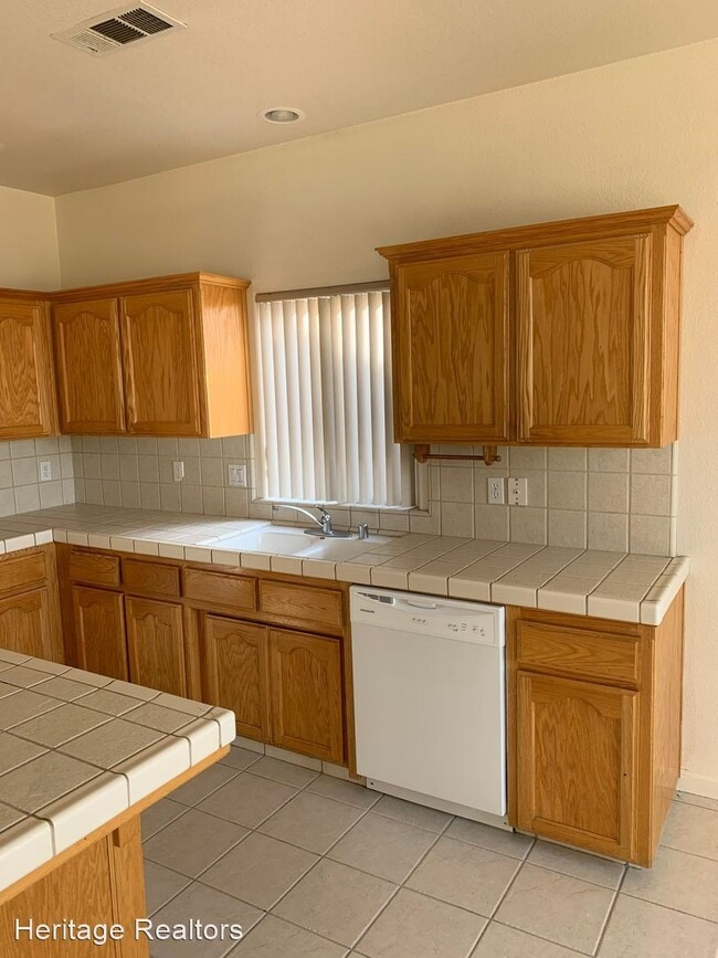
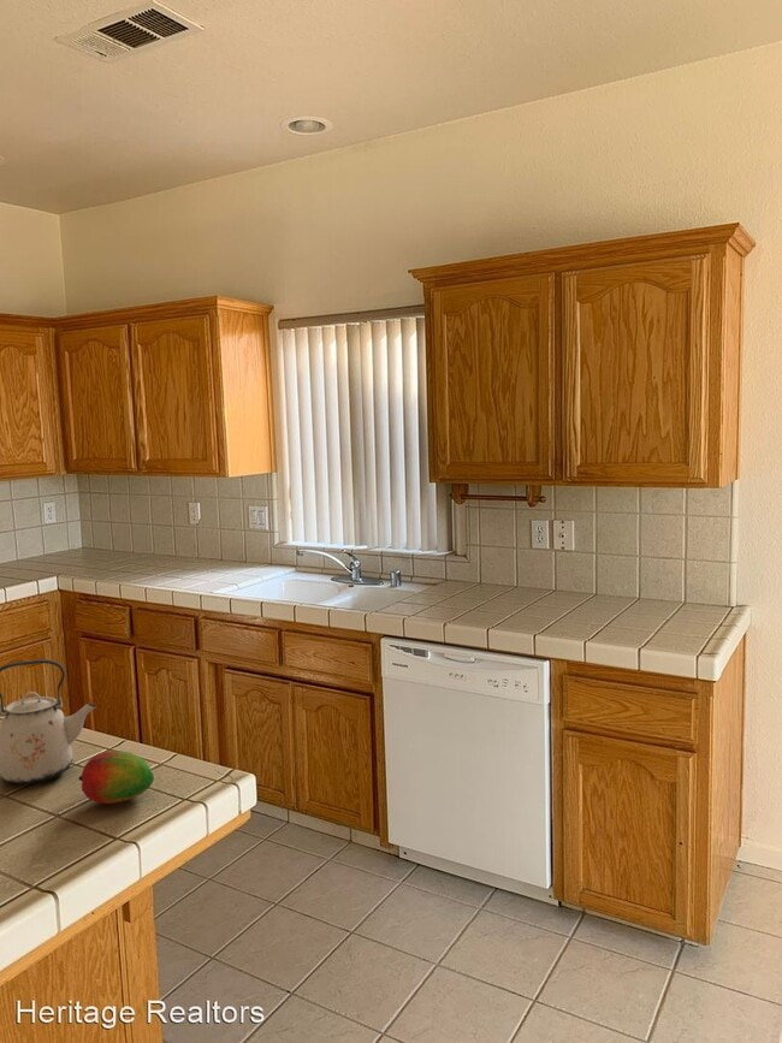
+ fruit [78,749,155,805]
+ kettle [0,658,97,786]
